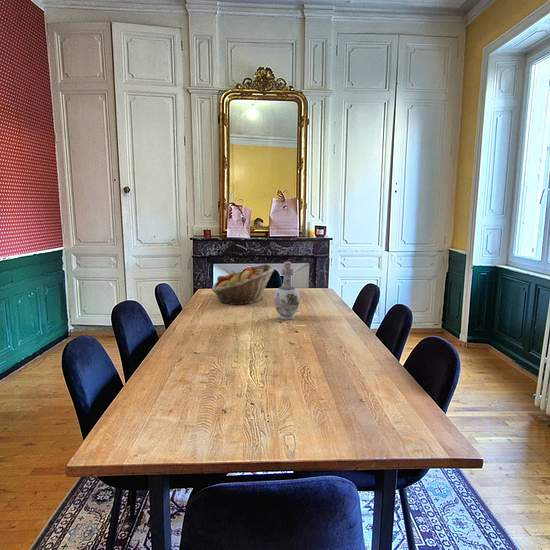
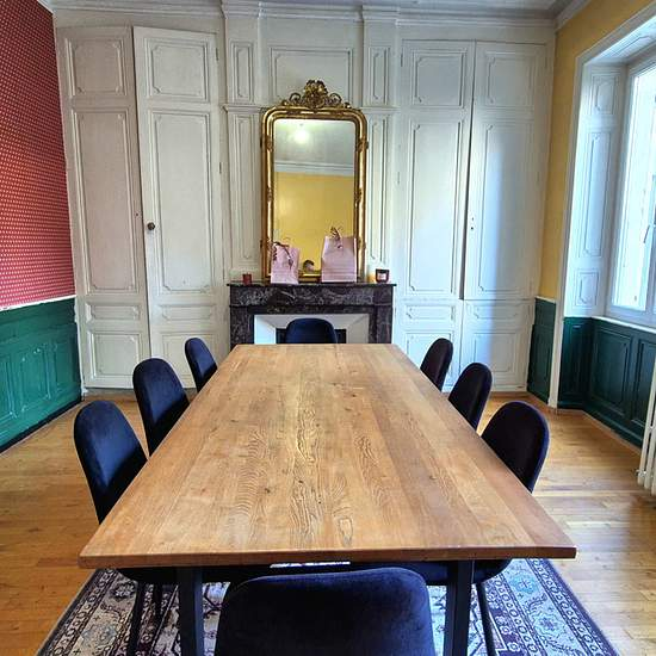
- fruit basket [211,263,276,306]
- vase [273,261,300,321]
